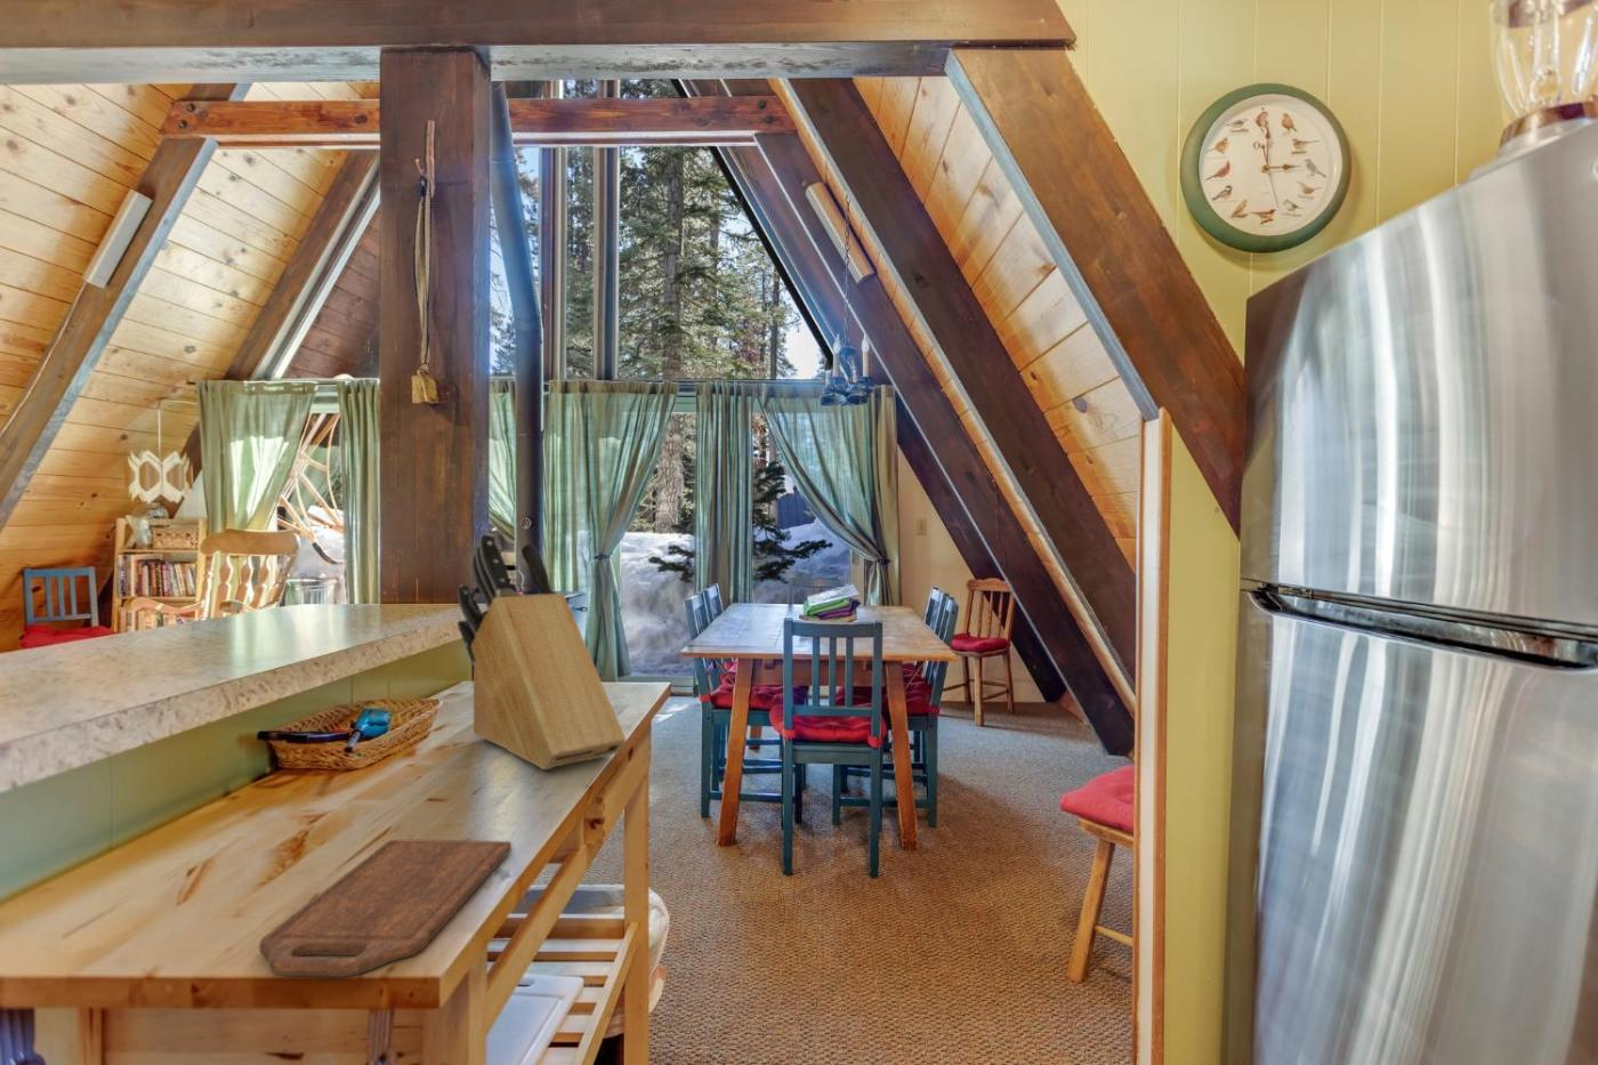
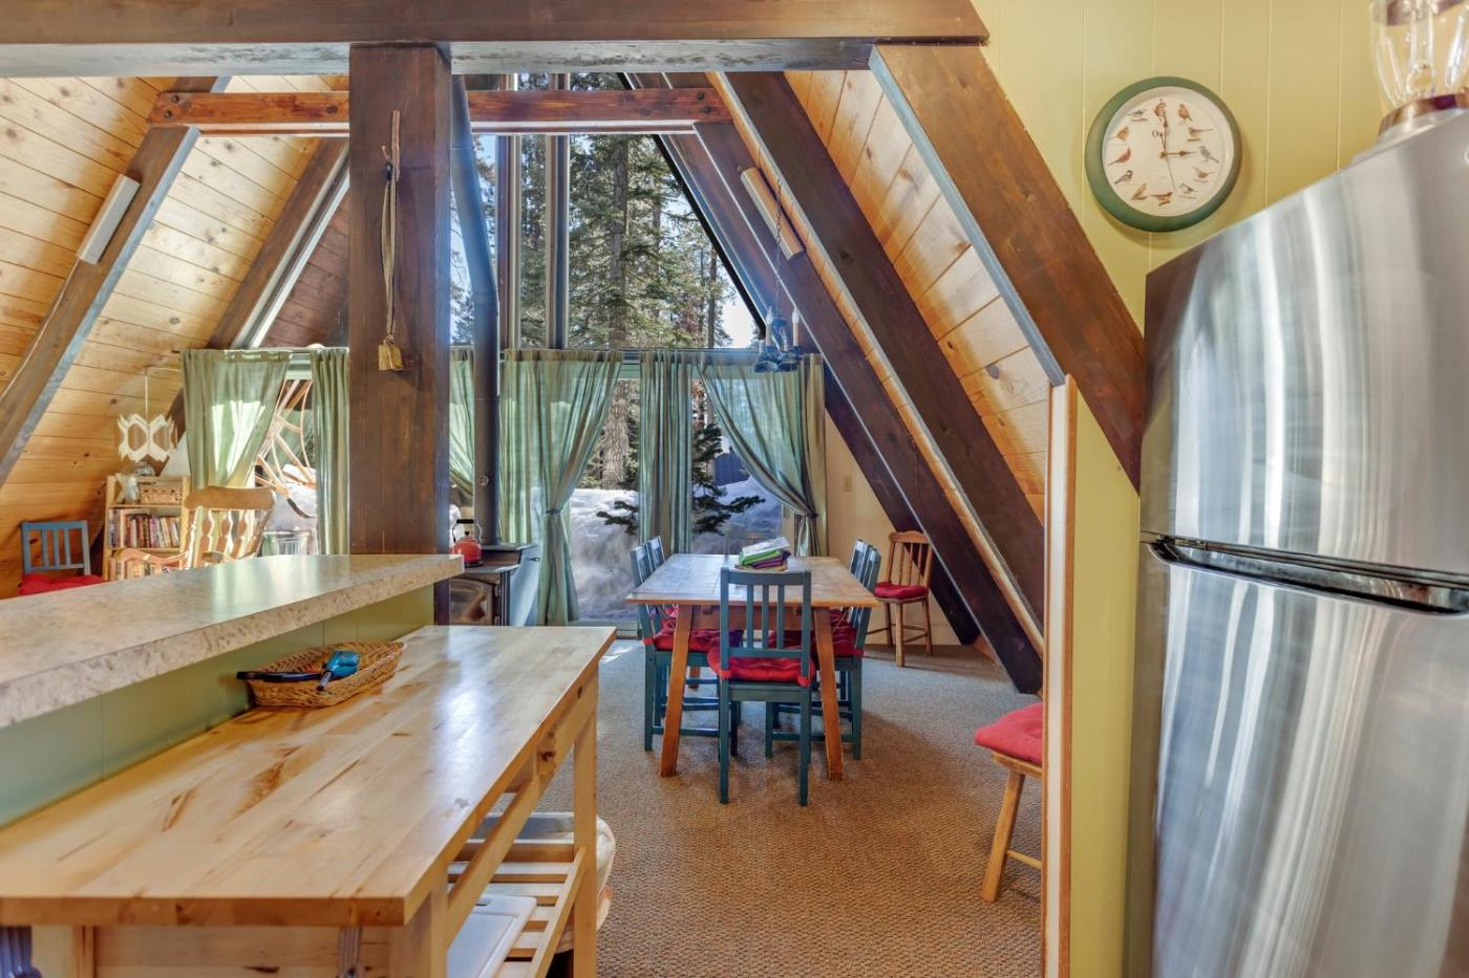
- knife block [456,532,626,770]
- cutting board [258,839,512,978]
